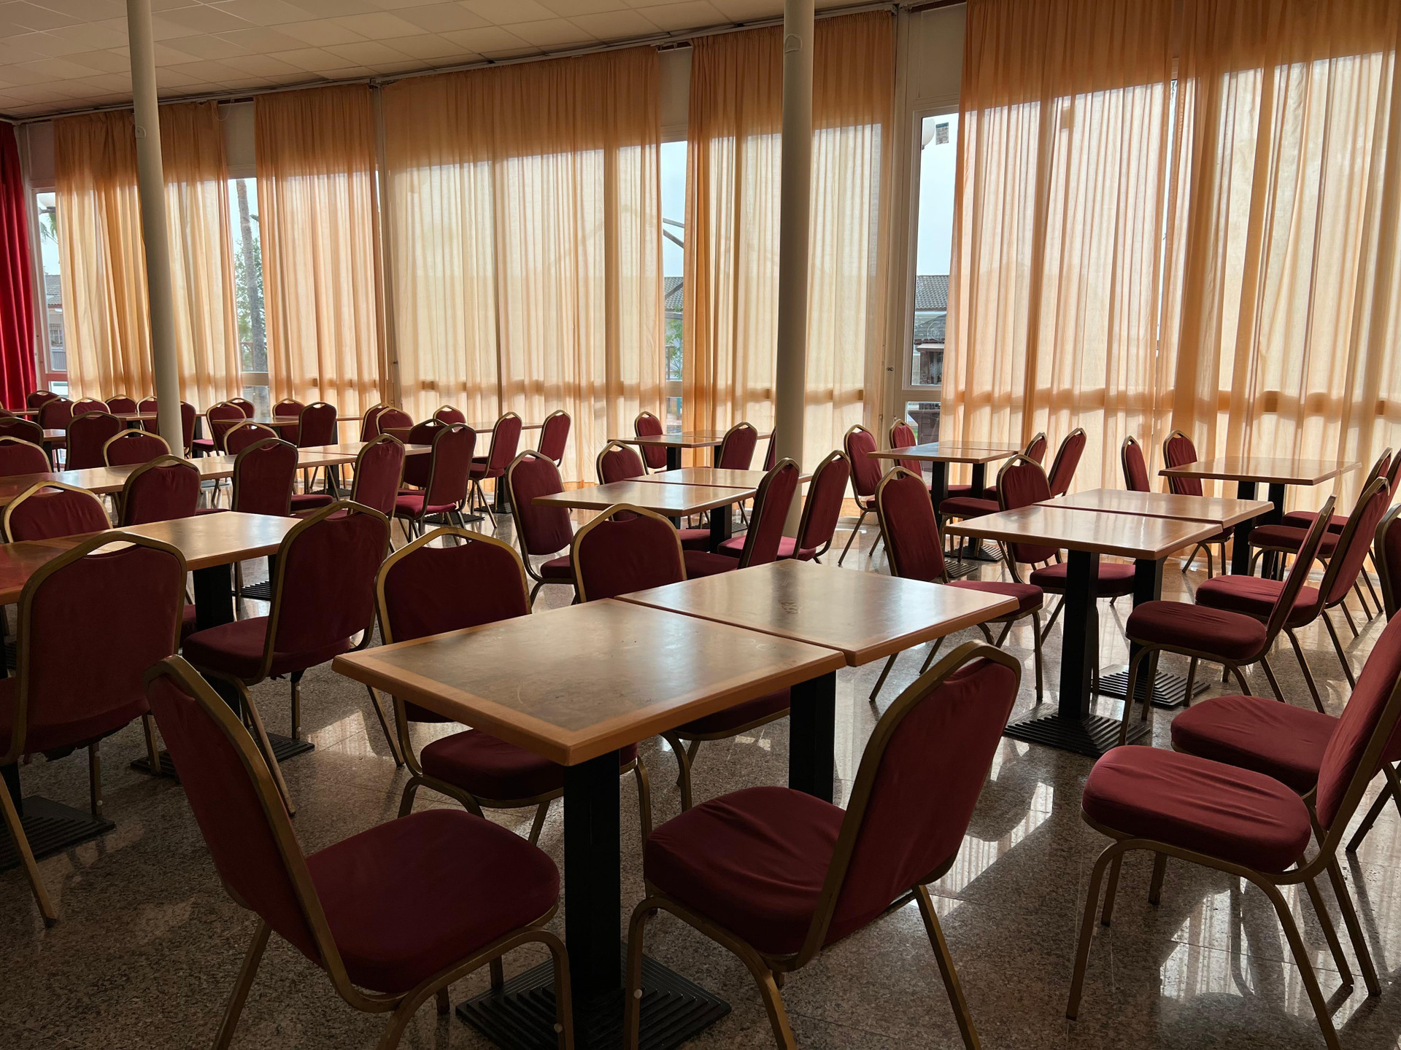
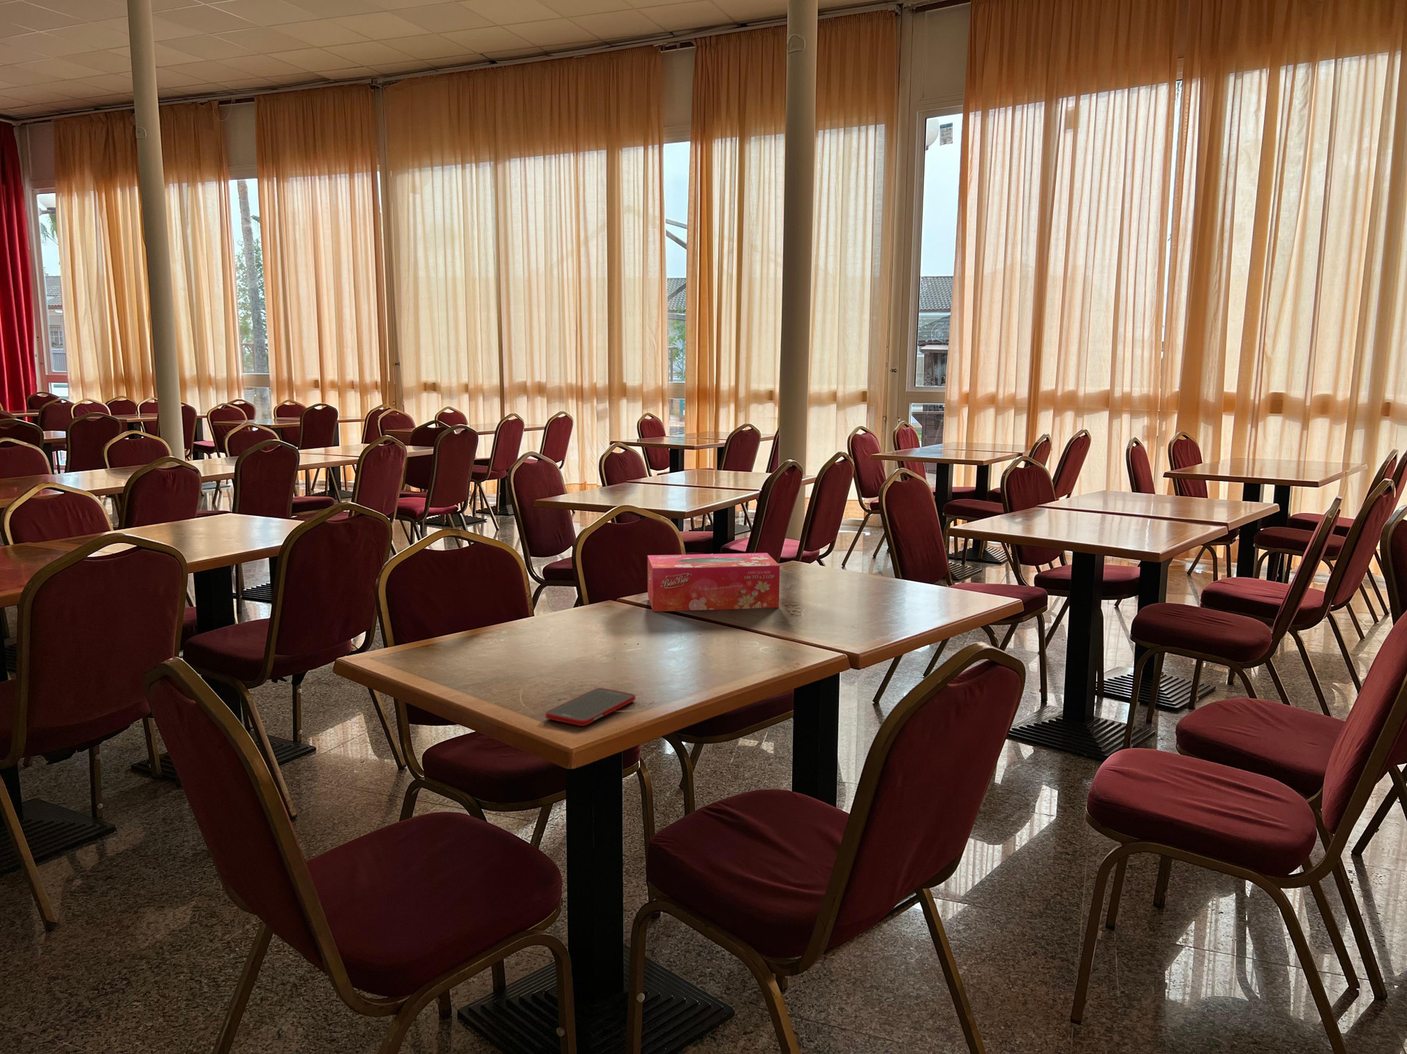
+ cell phone [544,688,636,726]
+ tissue box [647,551,780,612]
